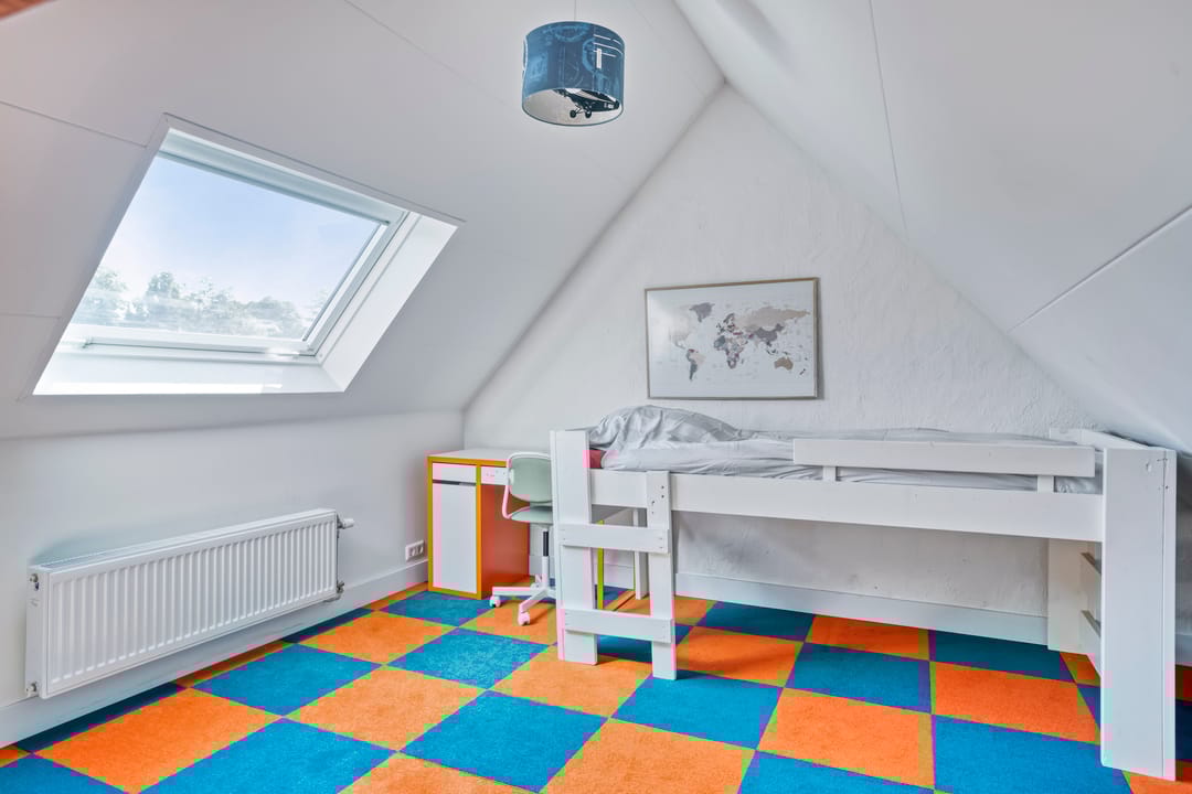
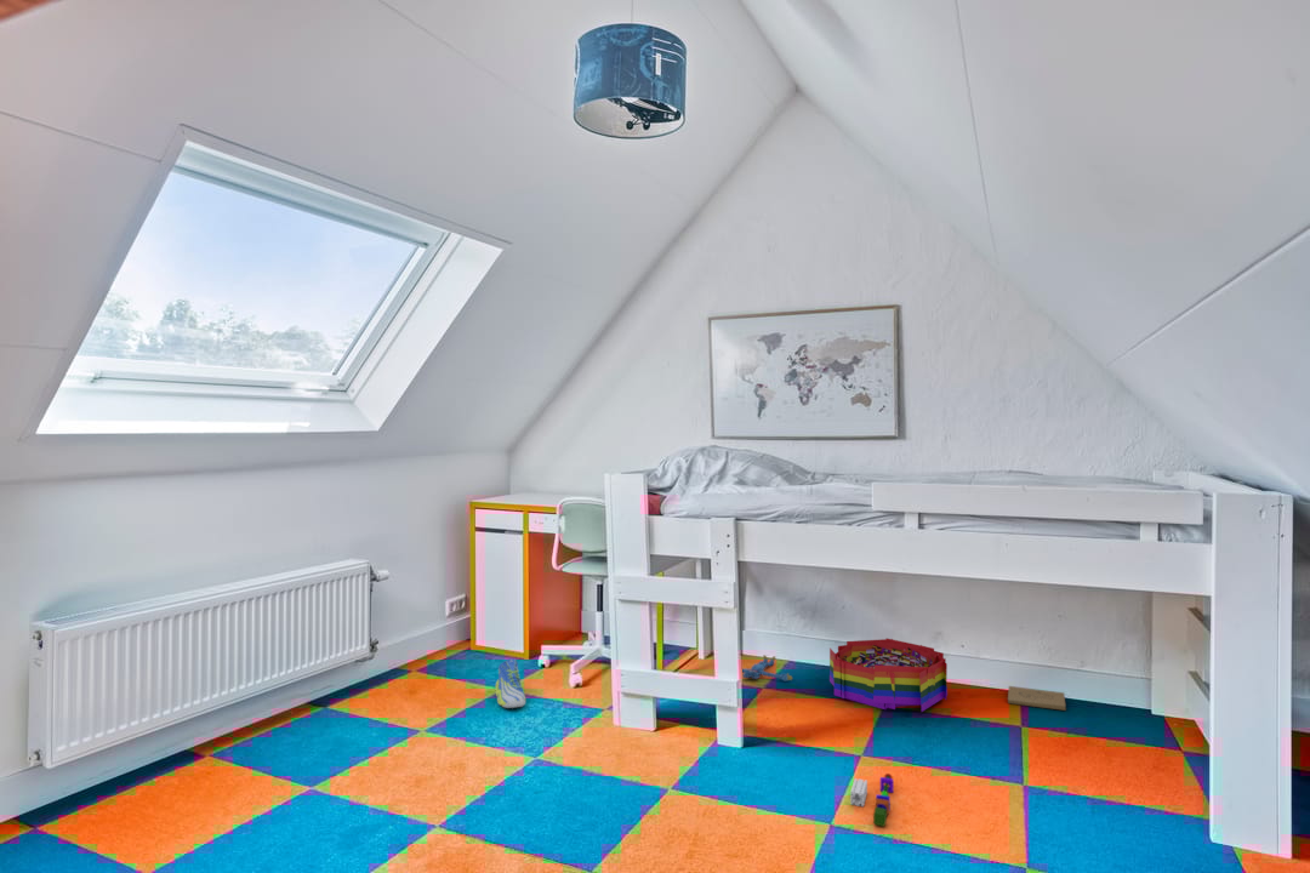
+ storage bin [828,638,949,713]
+ box [1007,685,1067,712]
+ stacking toy [849,772,894,827]
+ plush toy [741,654,793,683]
+ sneaker [495,657,526,709]
